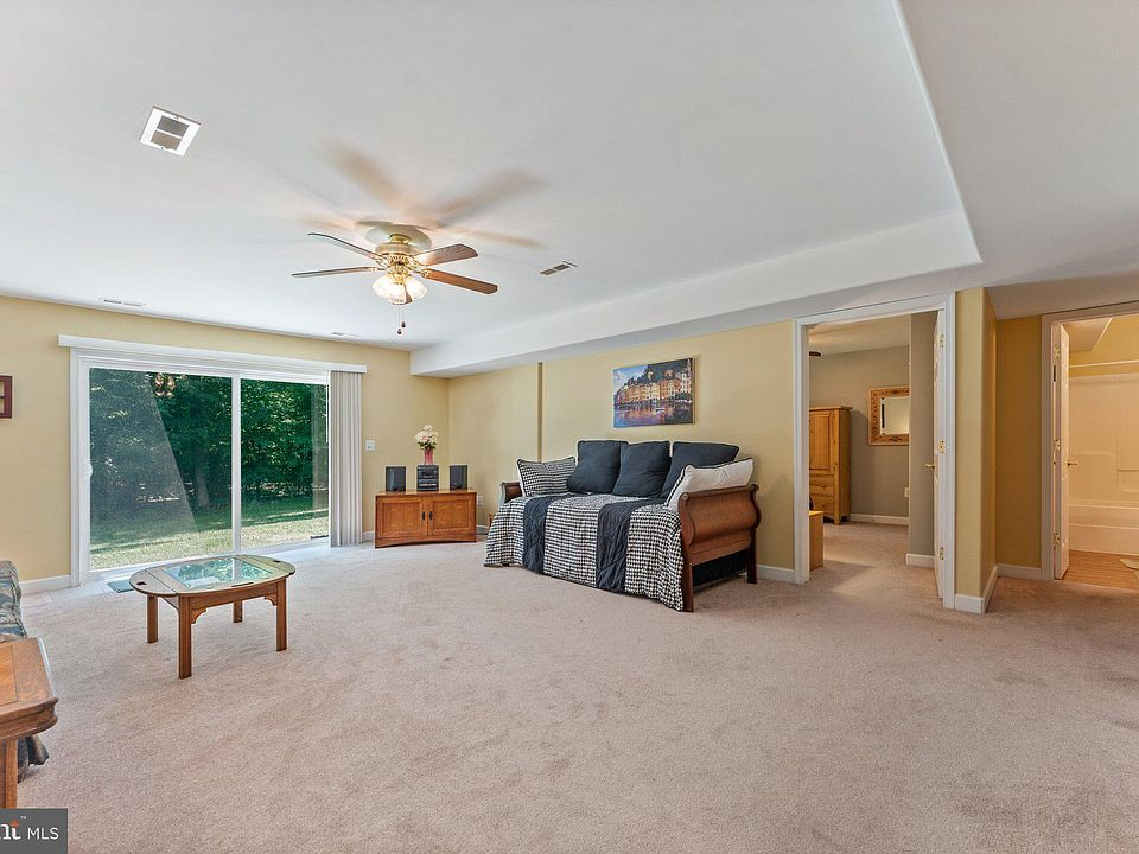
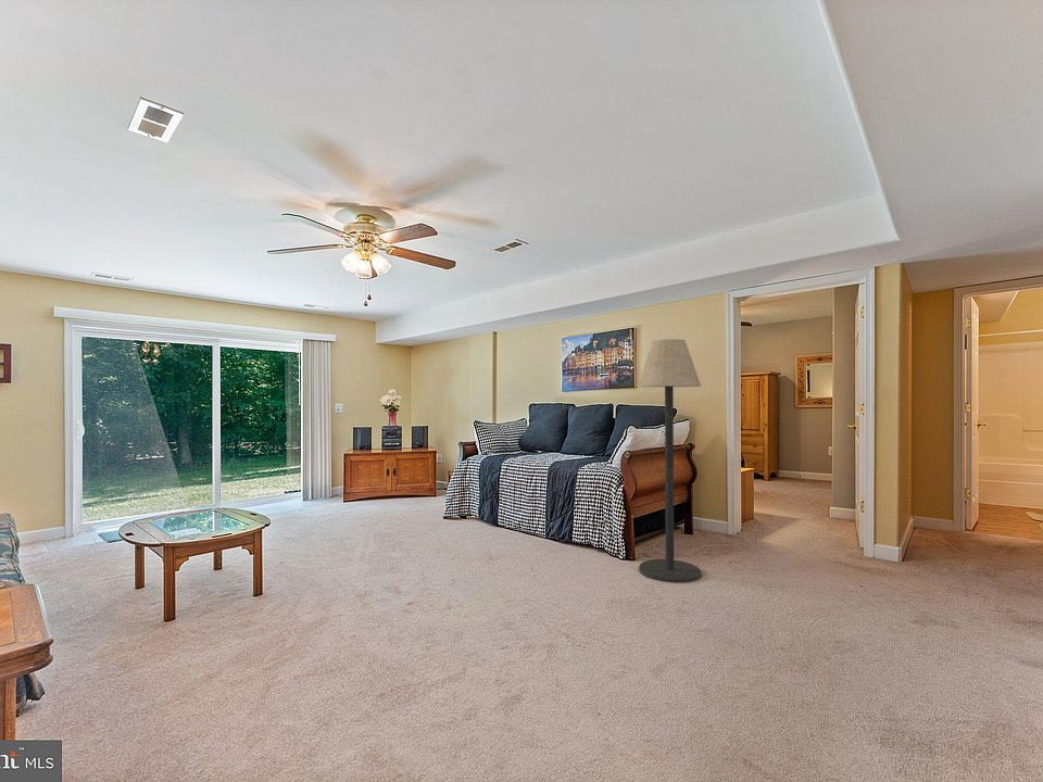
+ floor lamp [637,338,702,583]
